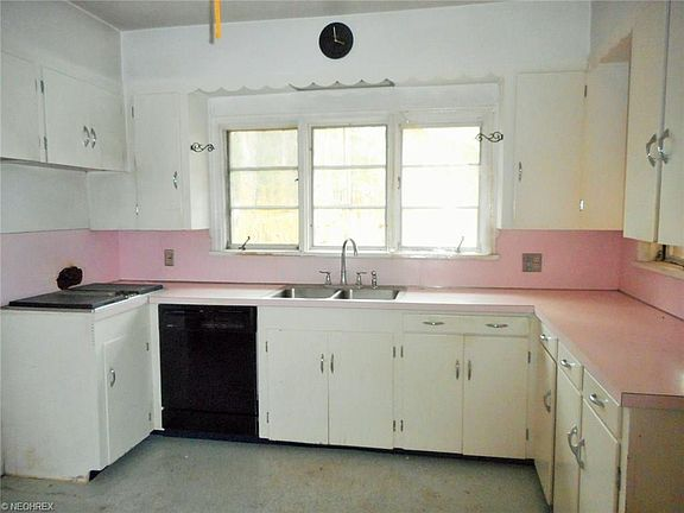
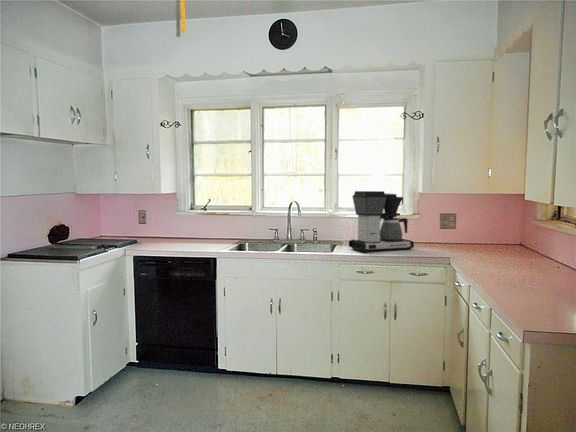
+ coffee maker [348,190,415,253]
